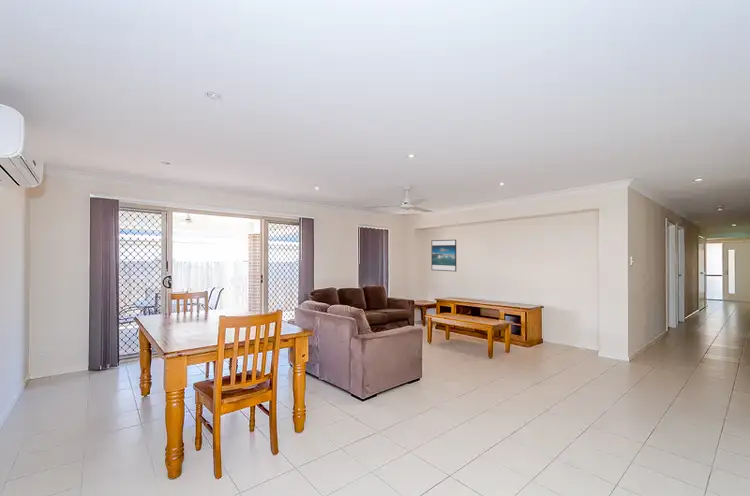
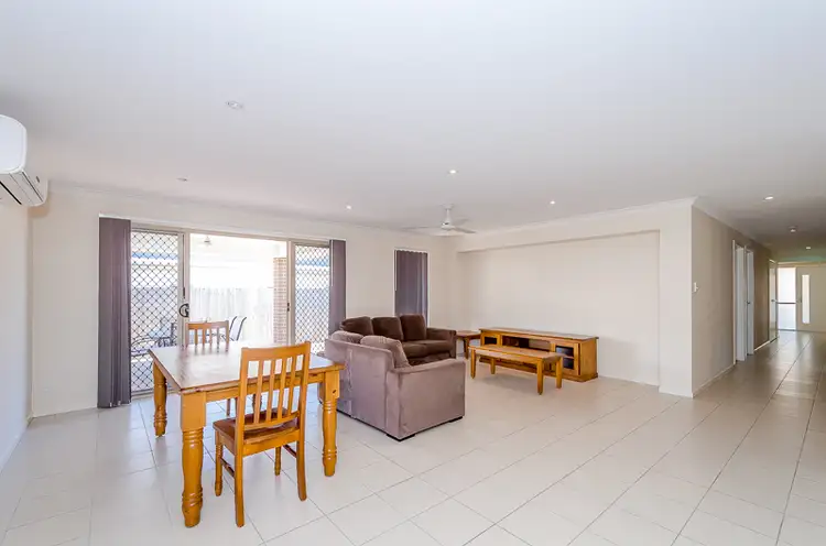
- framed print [431,239,457,273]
